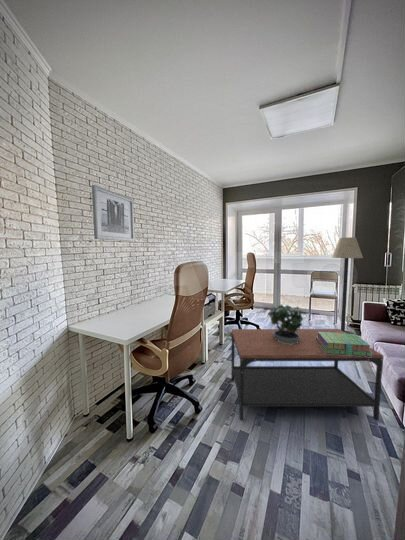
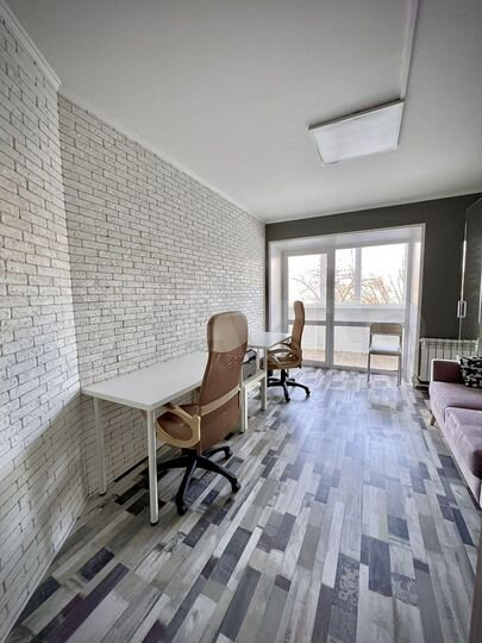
- potted plant [267,300,304,345]
- coffee table [230,328,384,421]
- floor lamp [330,236,364,334]
- stack of books [316,332,372,357]
- wall art [91,184,136,243]
